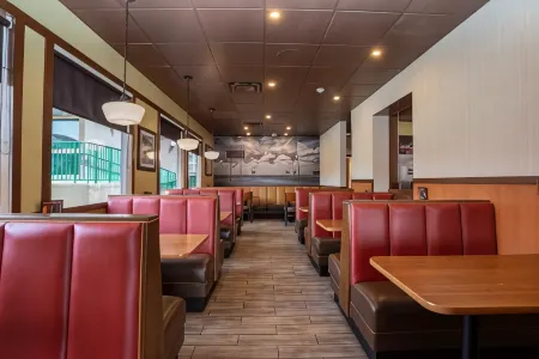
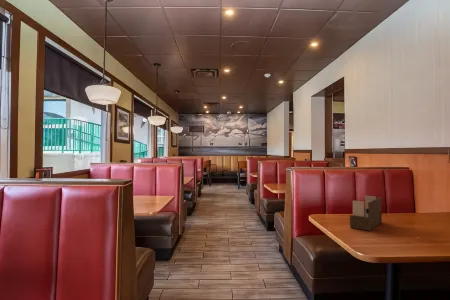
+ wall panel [349,195,383,232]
